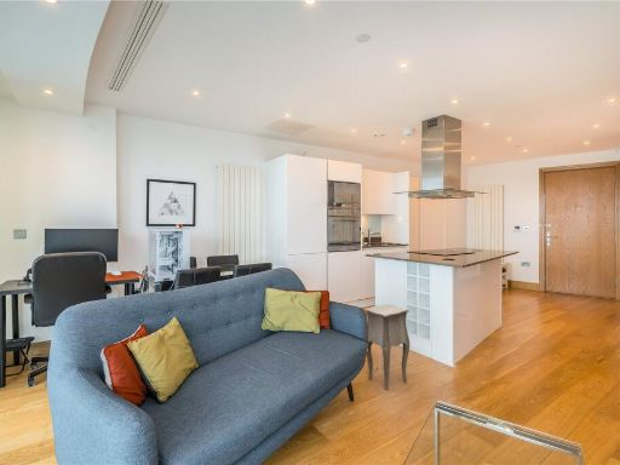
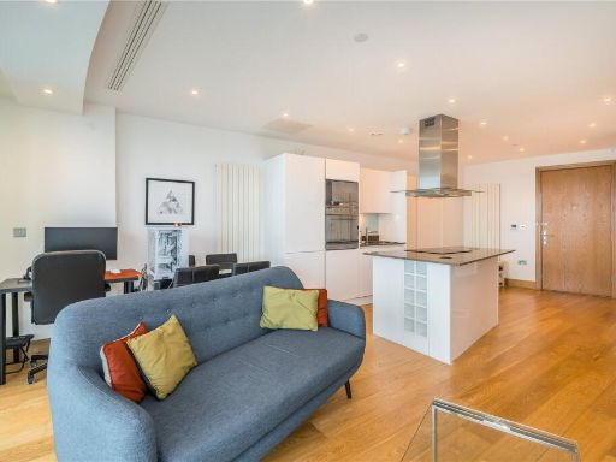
- side table [363,303,411,391]
